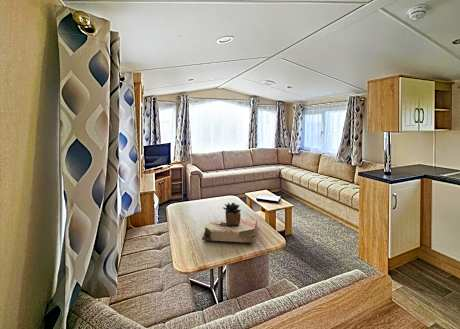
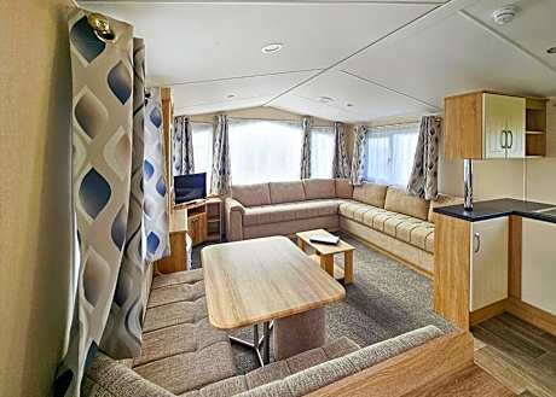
- succulent plant [201,202,258,244]
